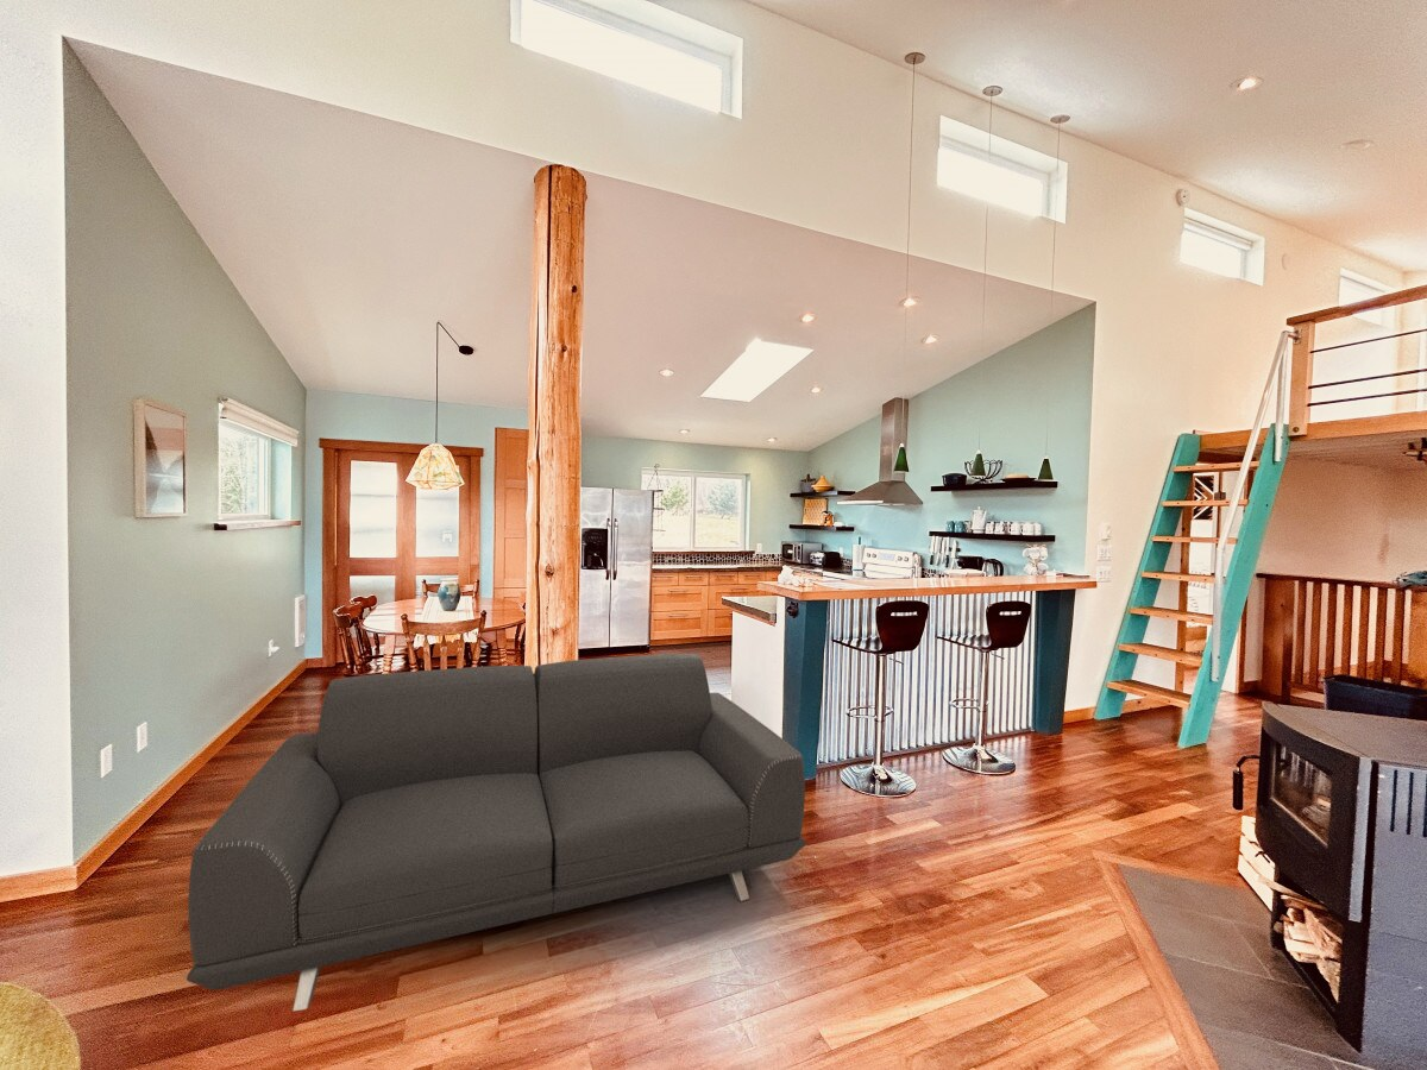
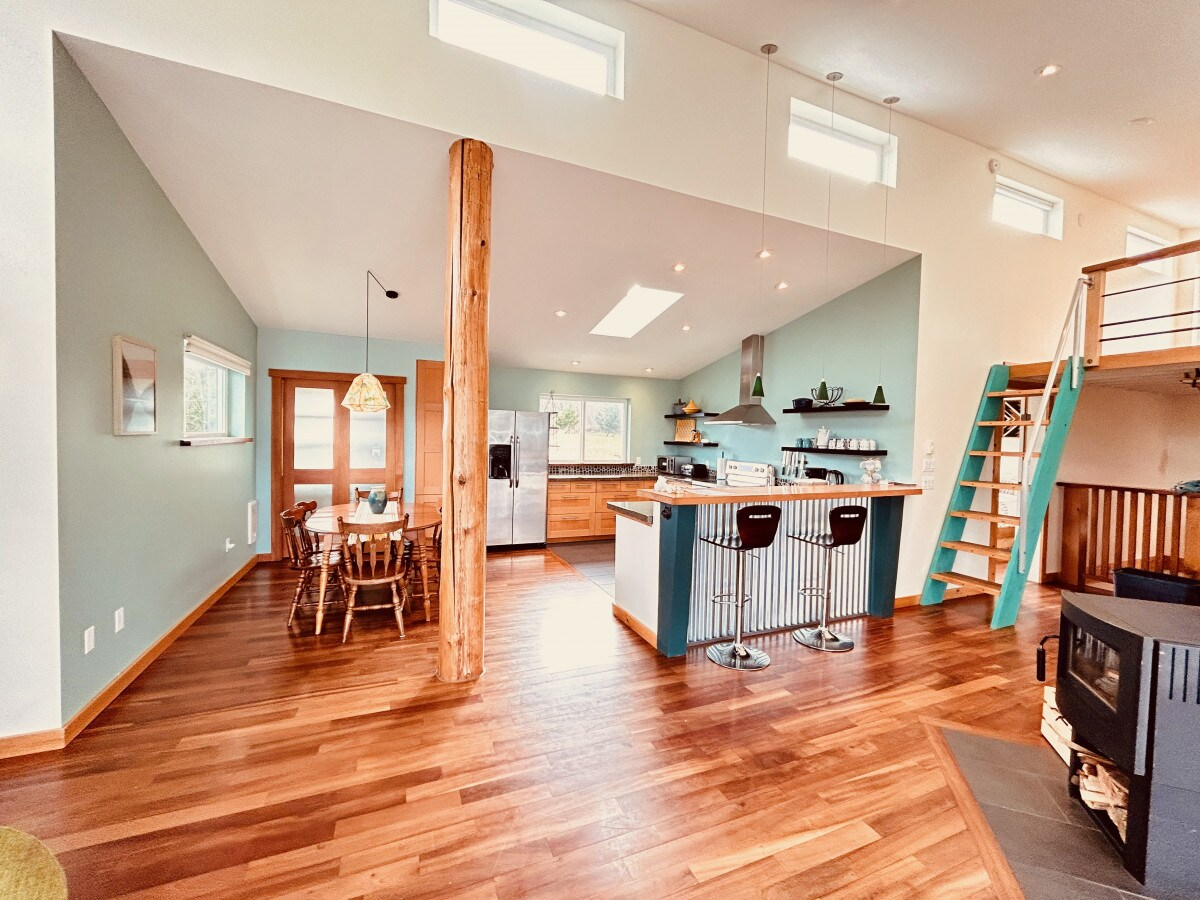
- sofa [186,653,806,1012]
